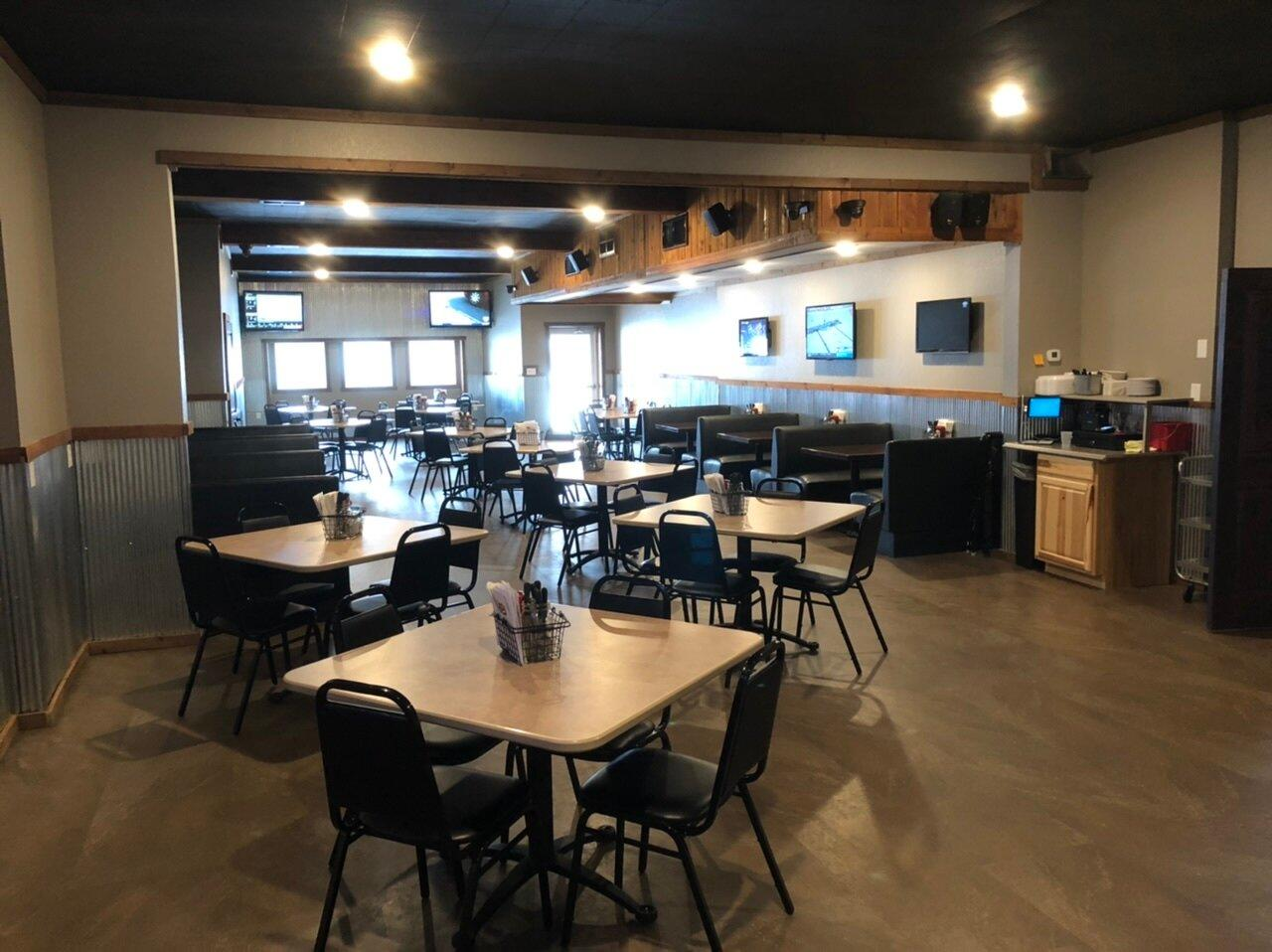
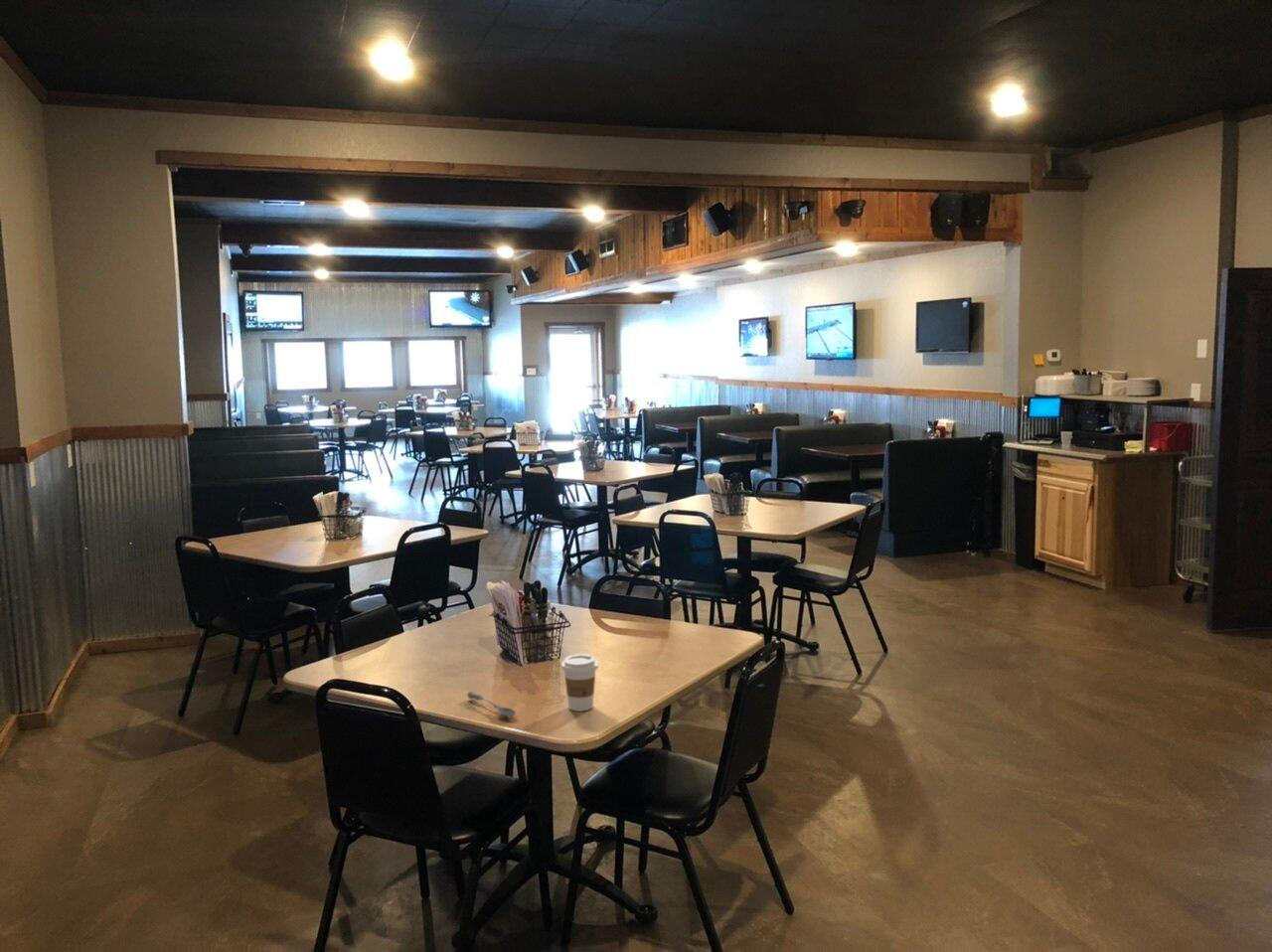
+ coffee cup [560,653,599,713]
+ soupspoon [466,690,517,717]
